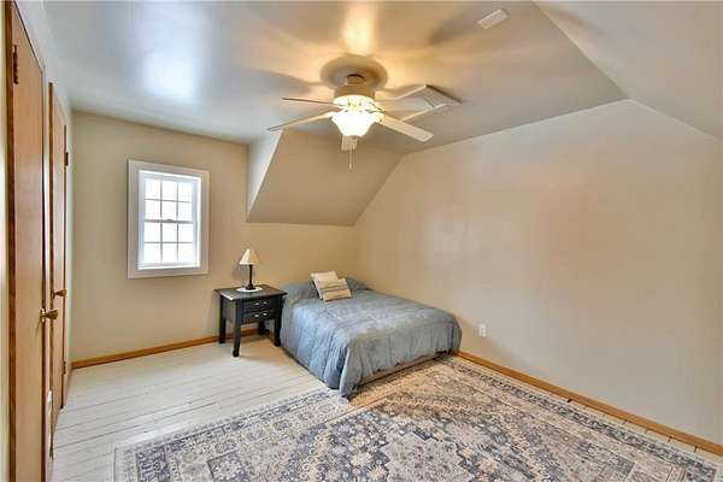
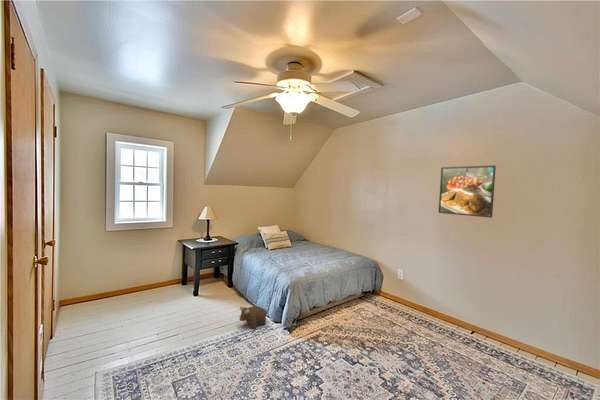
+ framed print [438,165,497,219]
+ plush toy [238,305,268,330]
